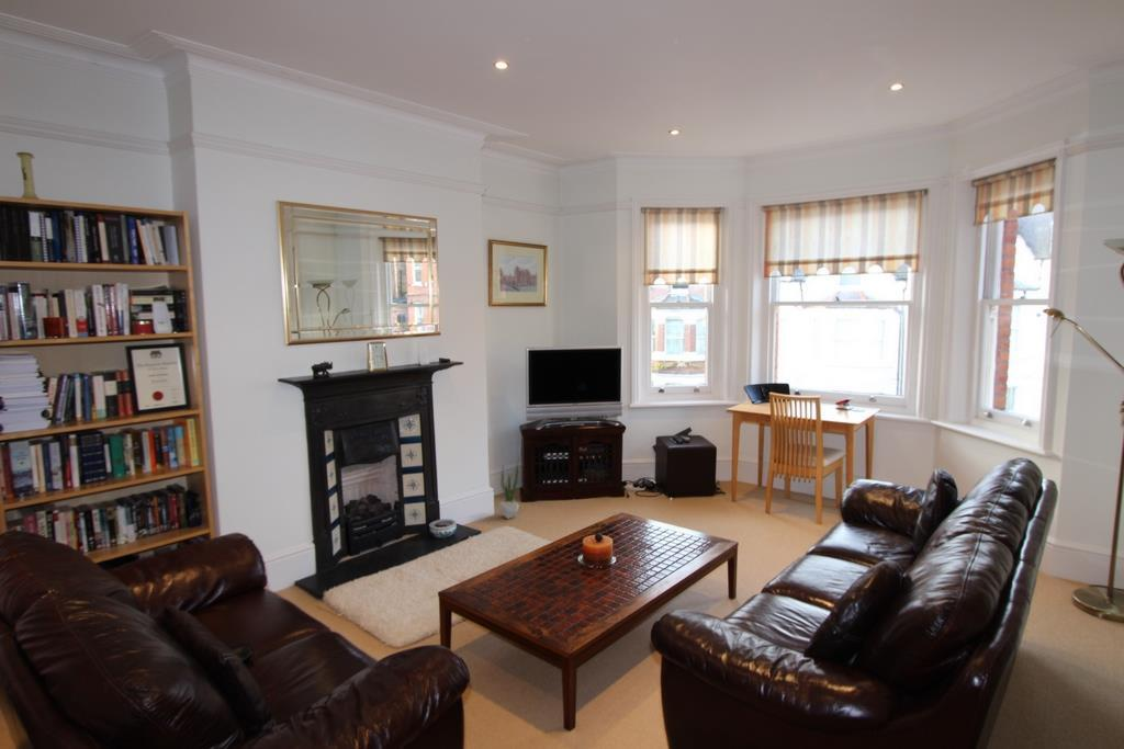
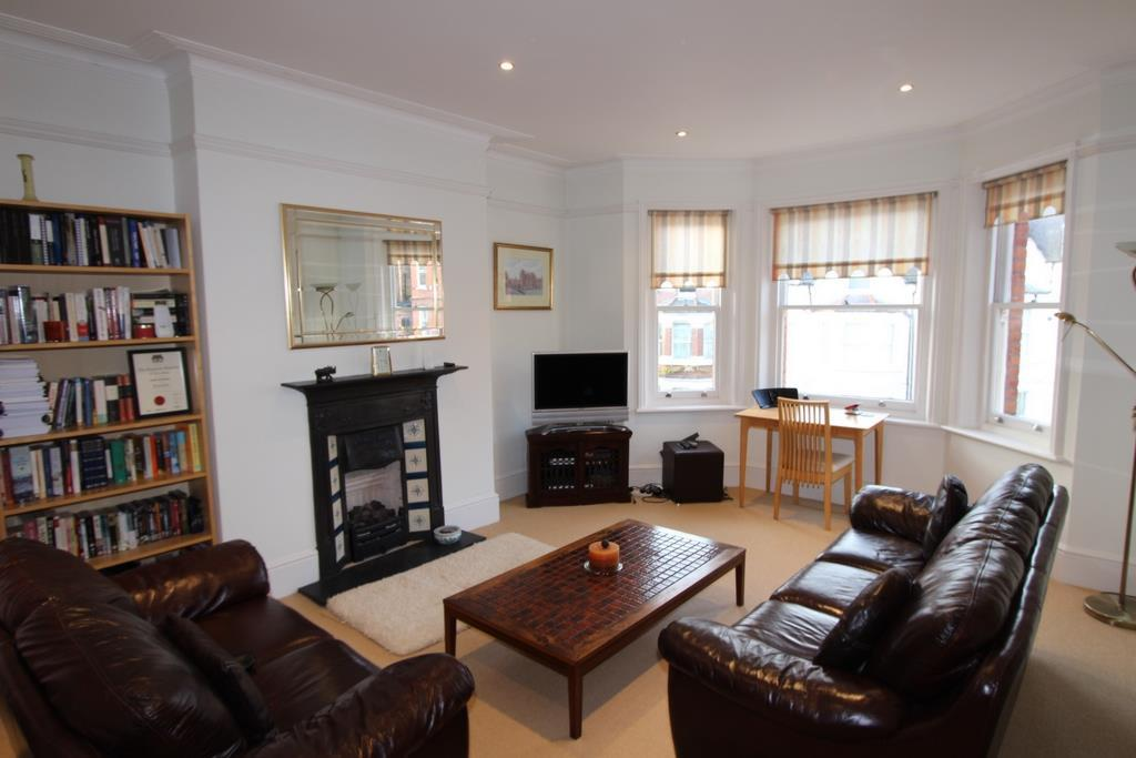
- potted plant [498,462,522,520]
